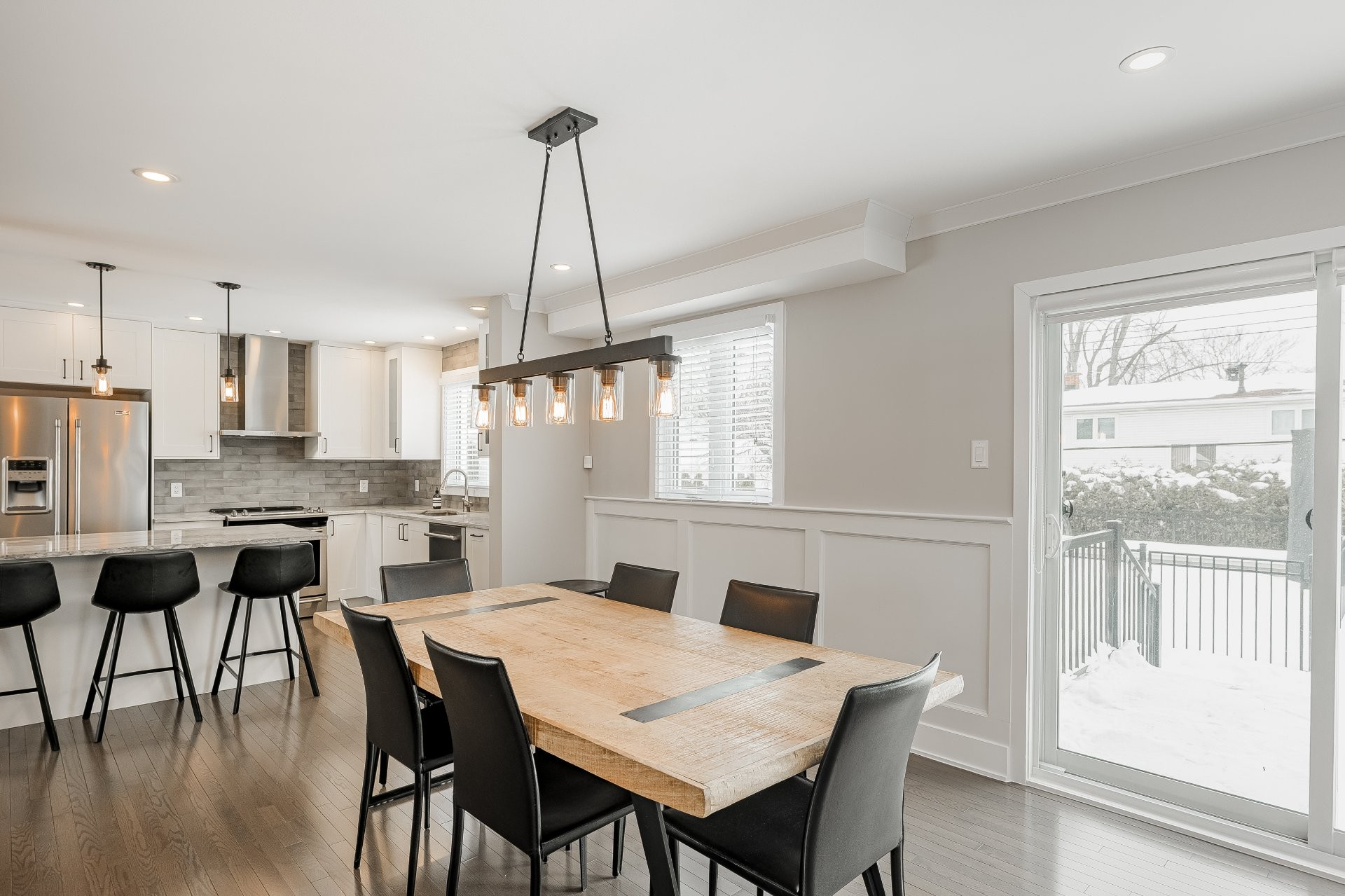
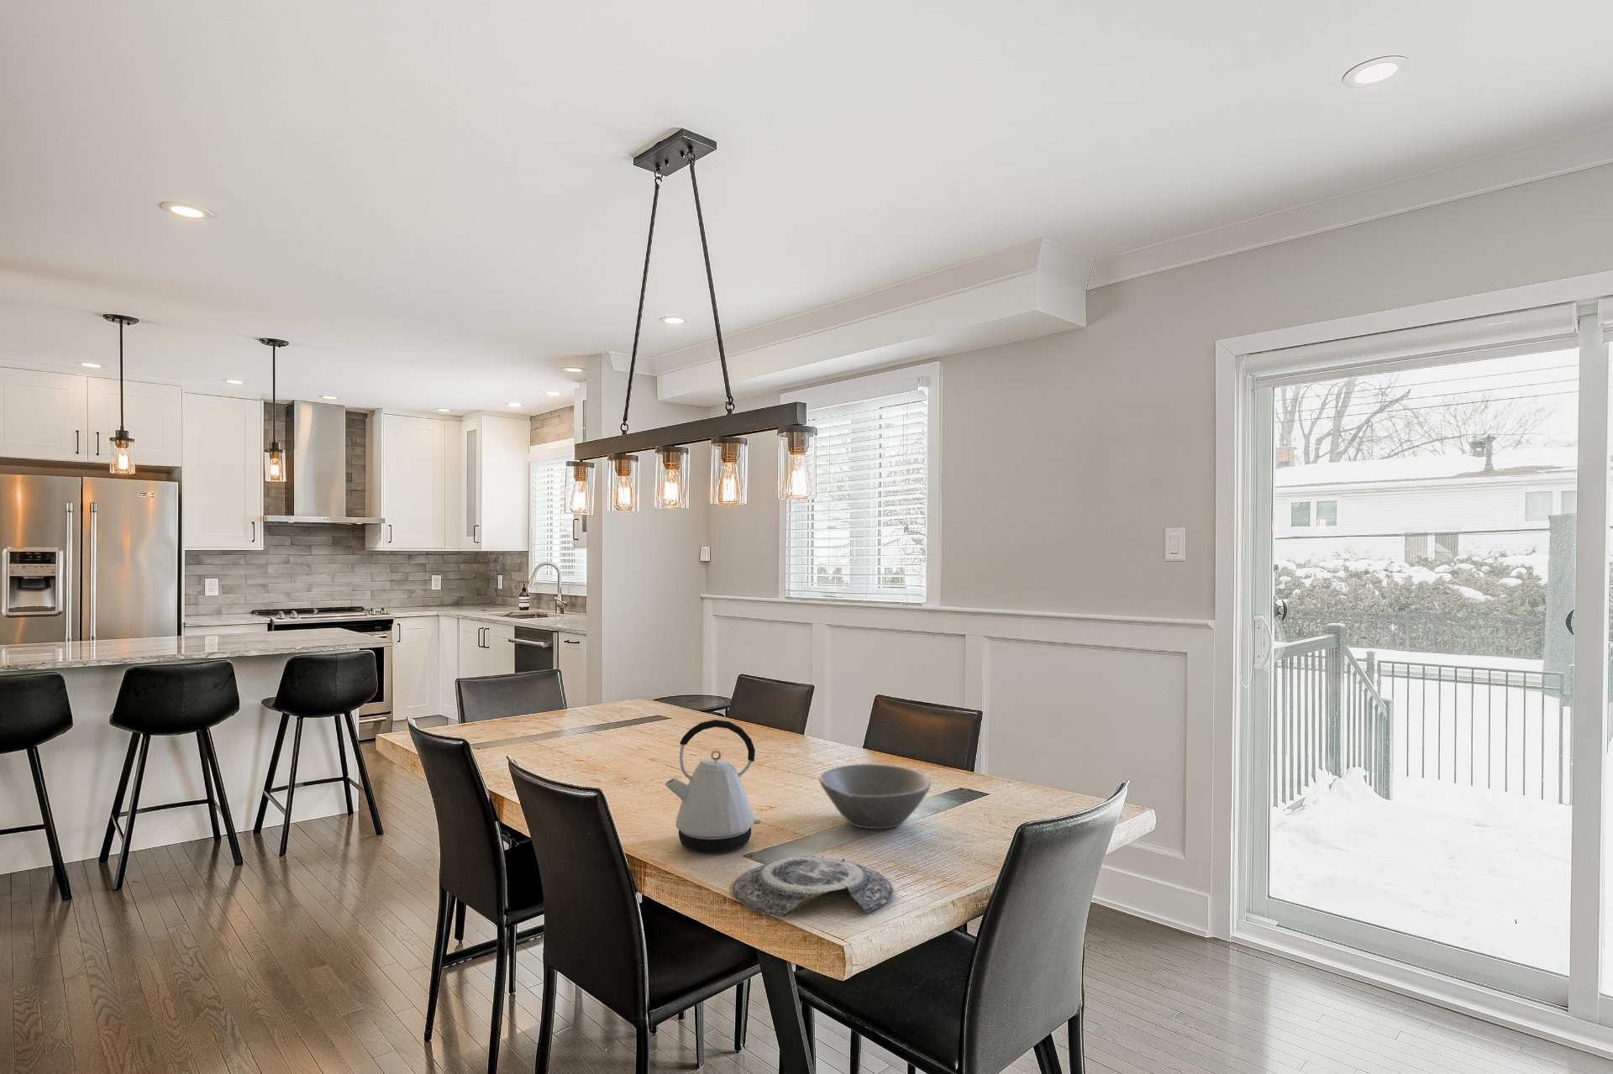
+ kettle [663,719,762,853]
+ plate [730,855,893,918]
+ bowl [818,764,932,829]
